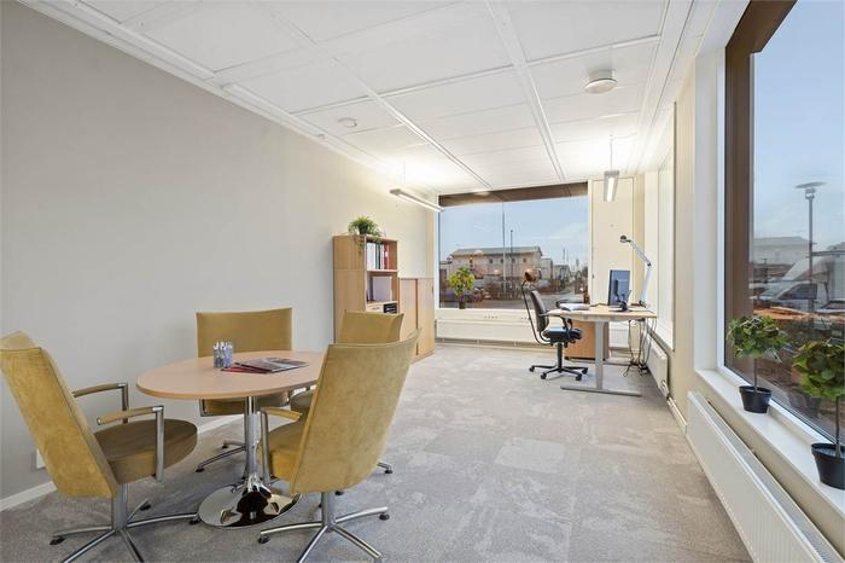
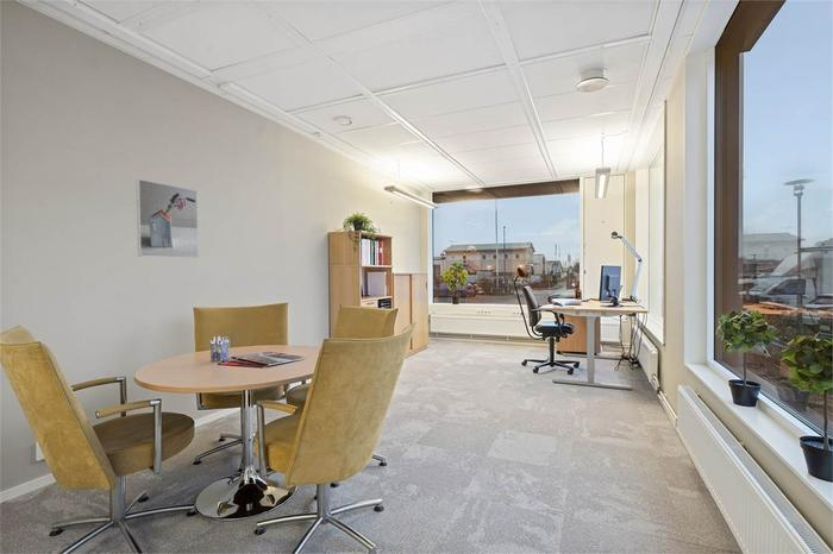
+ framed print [134,178,200,259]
